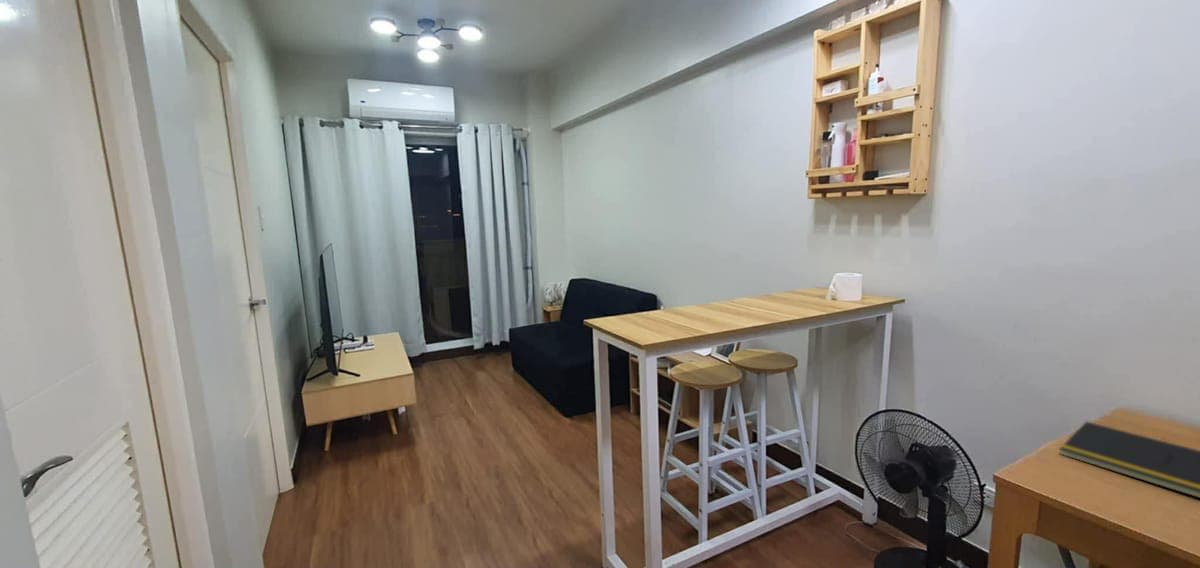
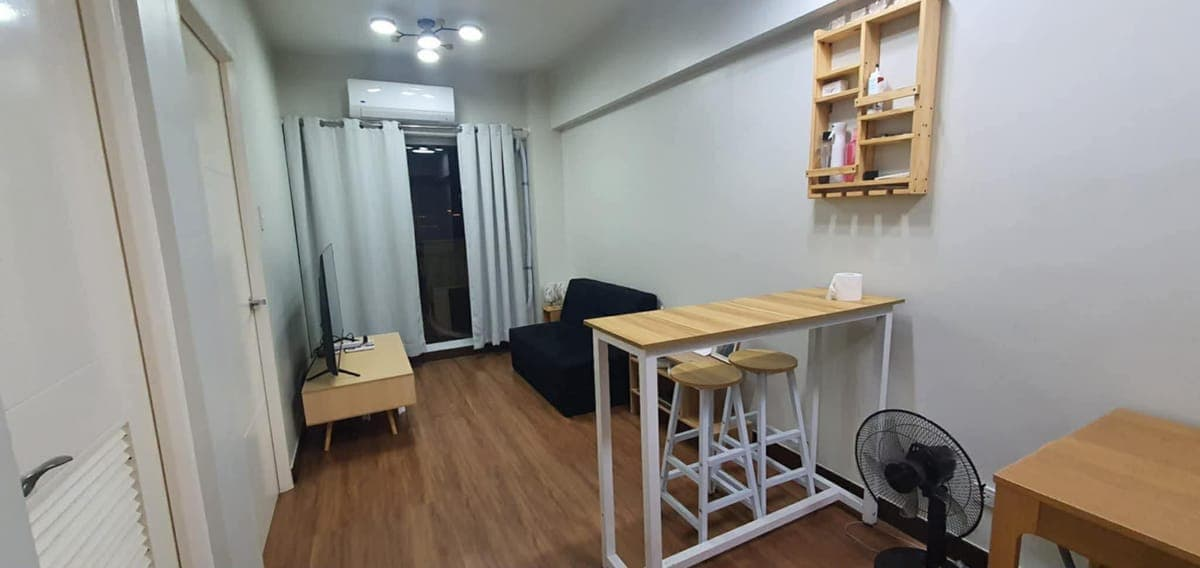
- notepad [1058,420,1200,499]
